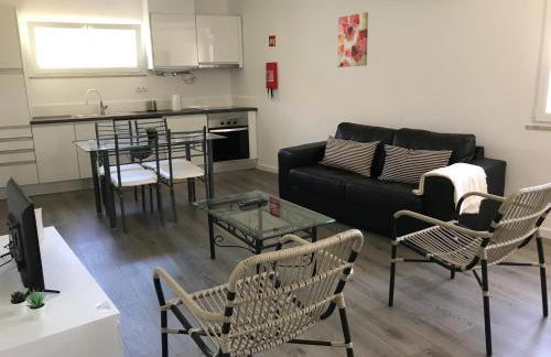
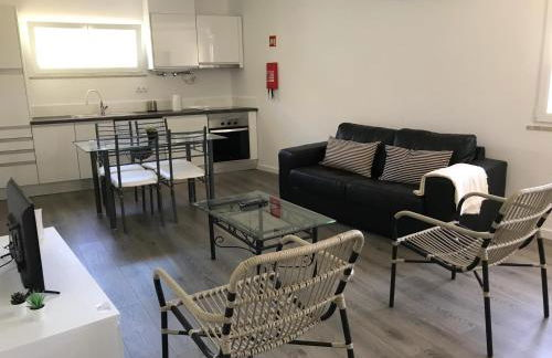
- wall art [336,11,369,68]
